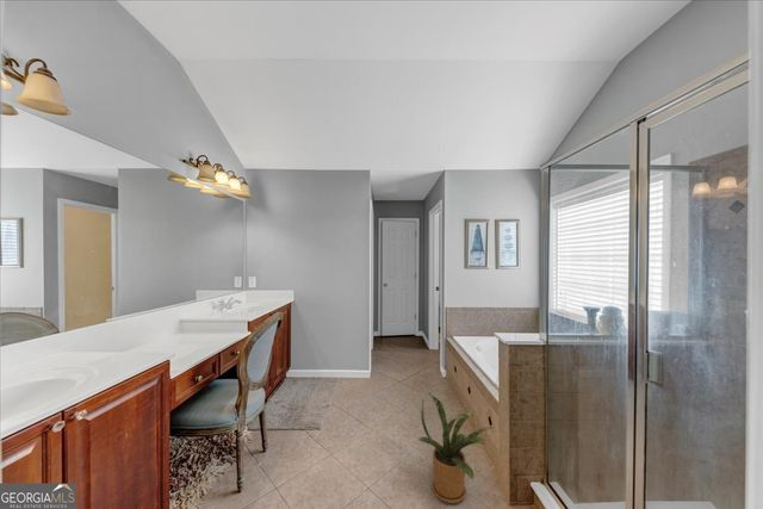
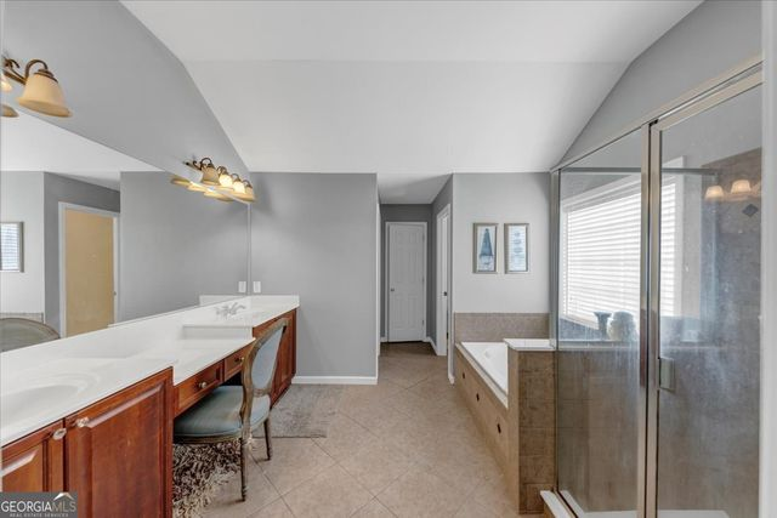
- house plant [417,391,496,504]
